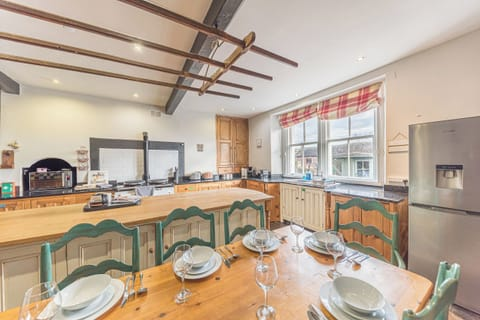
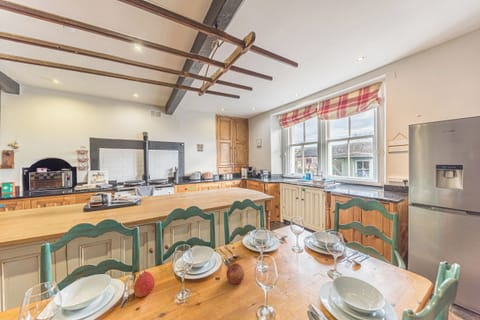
+ apple [226,262,245,285]
+ pear [133,269,156,298]
